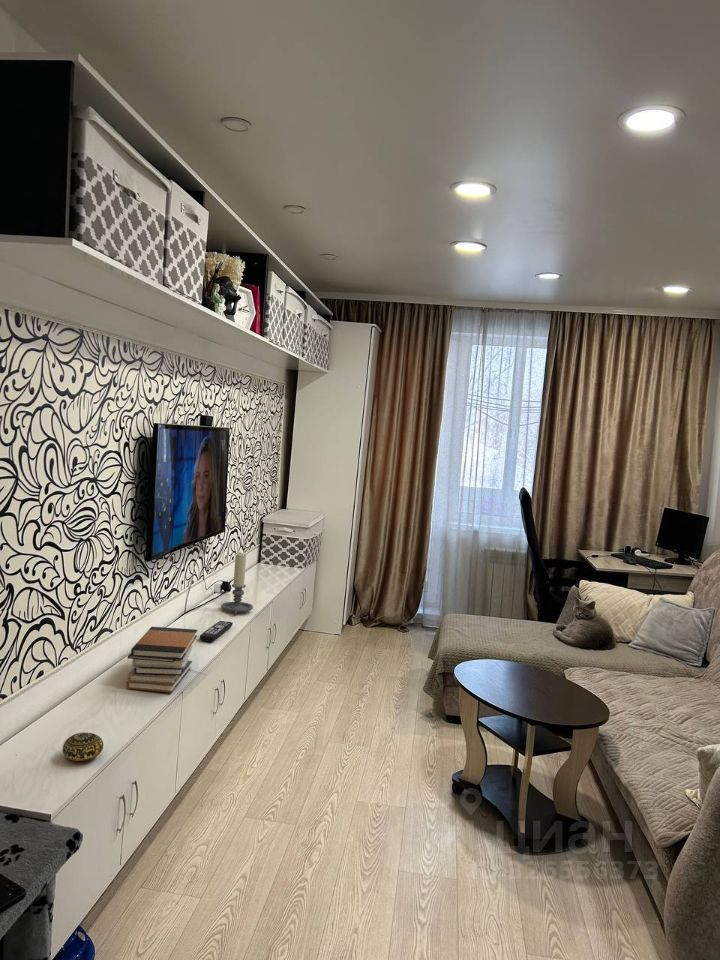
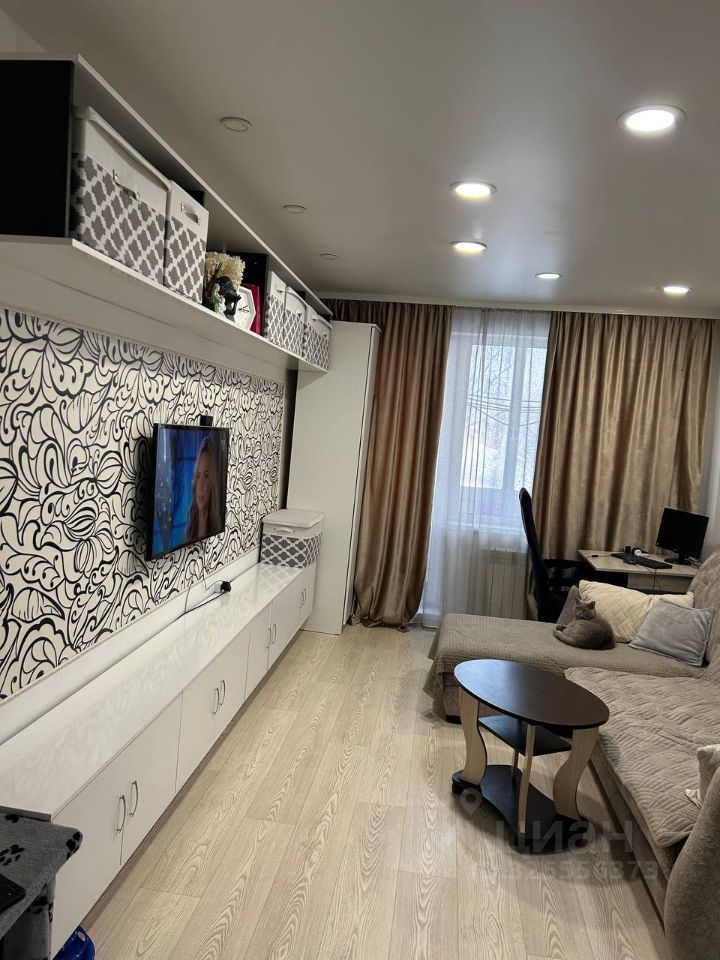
- candle holder [220,553,254,616]
- remote control [199,620,234,643]
- decorative ball [62,731,104,762]
- book stack [126,626,198,693]
